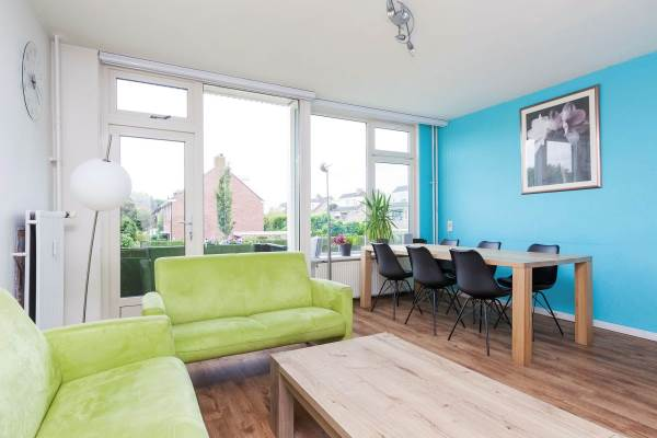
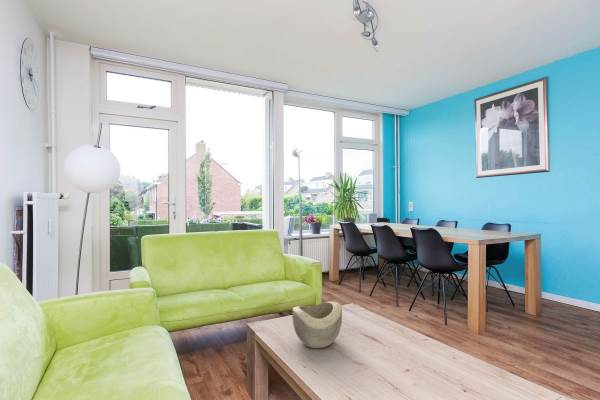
+ decorative bowl [291,300,343,349]
